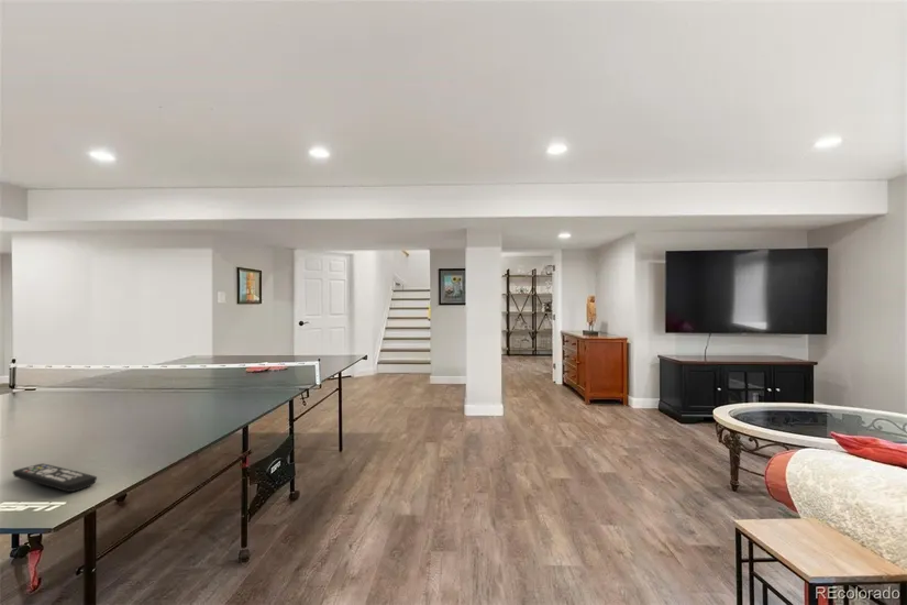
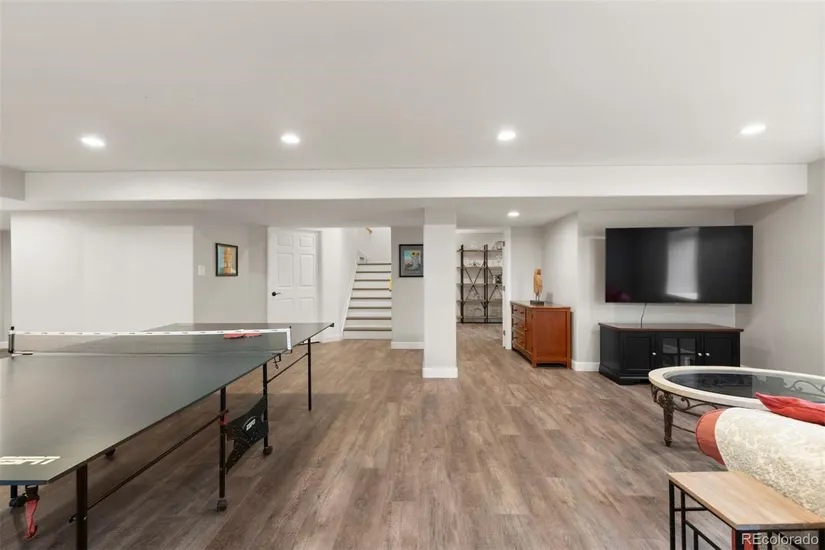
- remote control [12,463,98,493]
